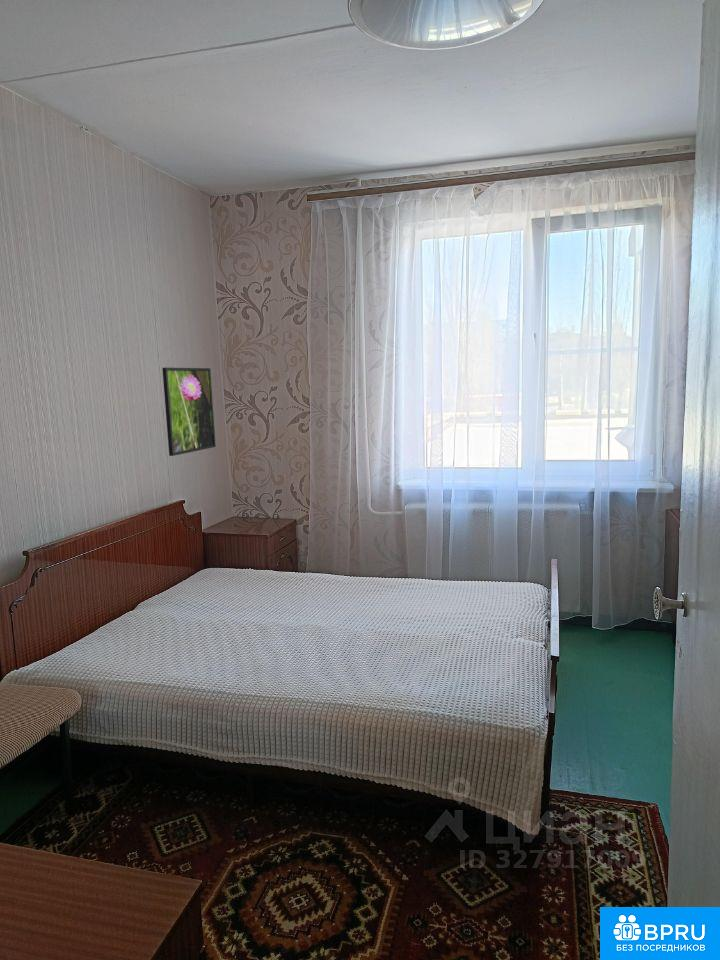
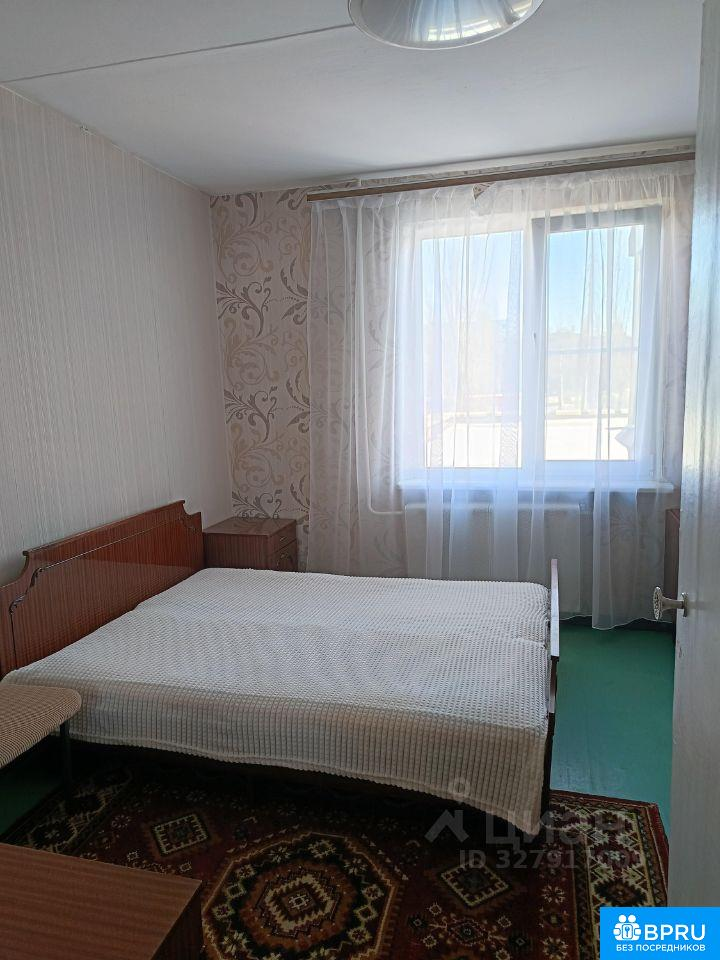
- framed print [161,367,217,457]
